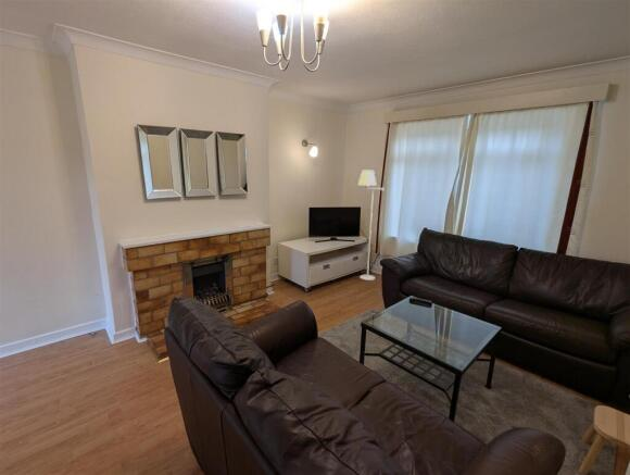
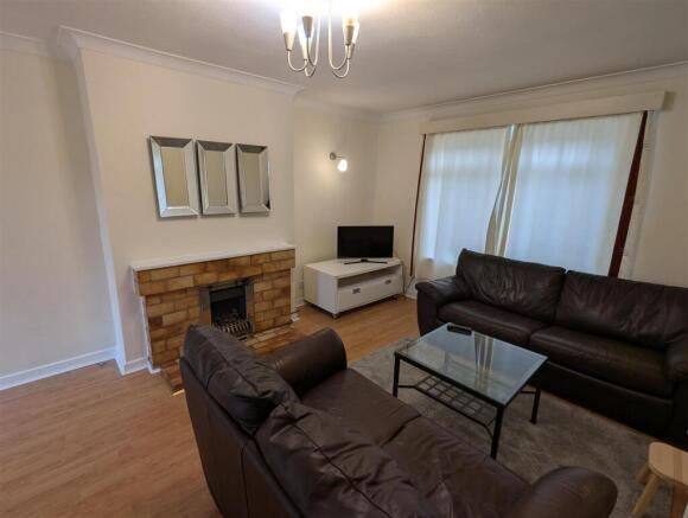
- floor lamp [357,170,385,282]
